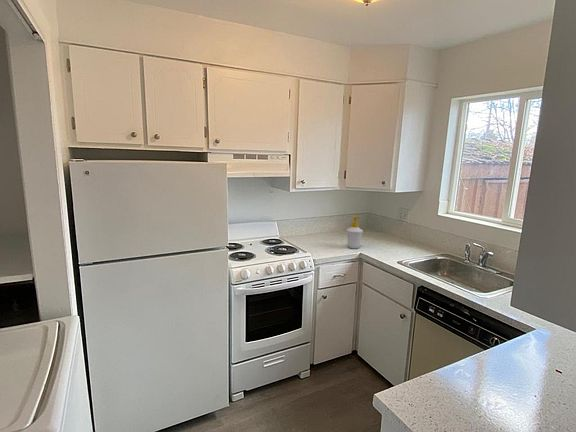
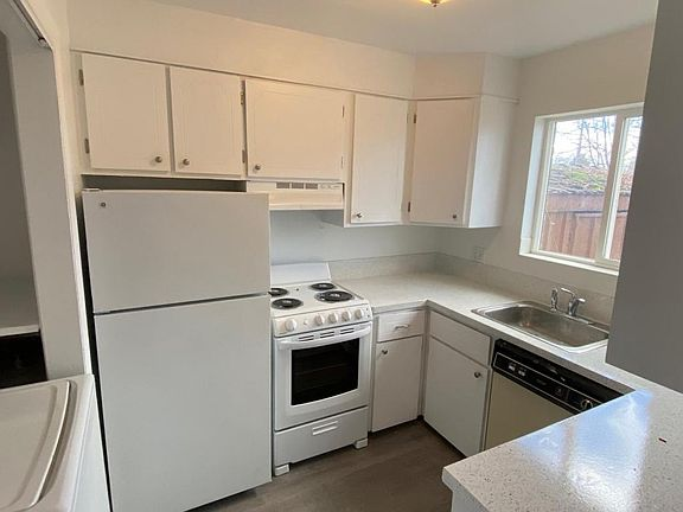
- soap bottle [345,215,364,250]
